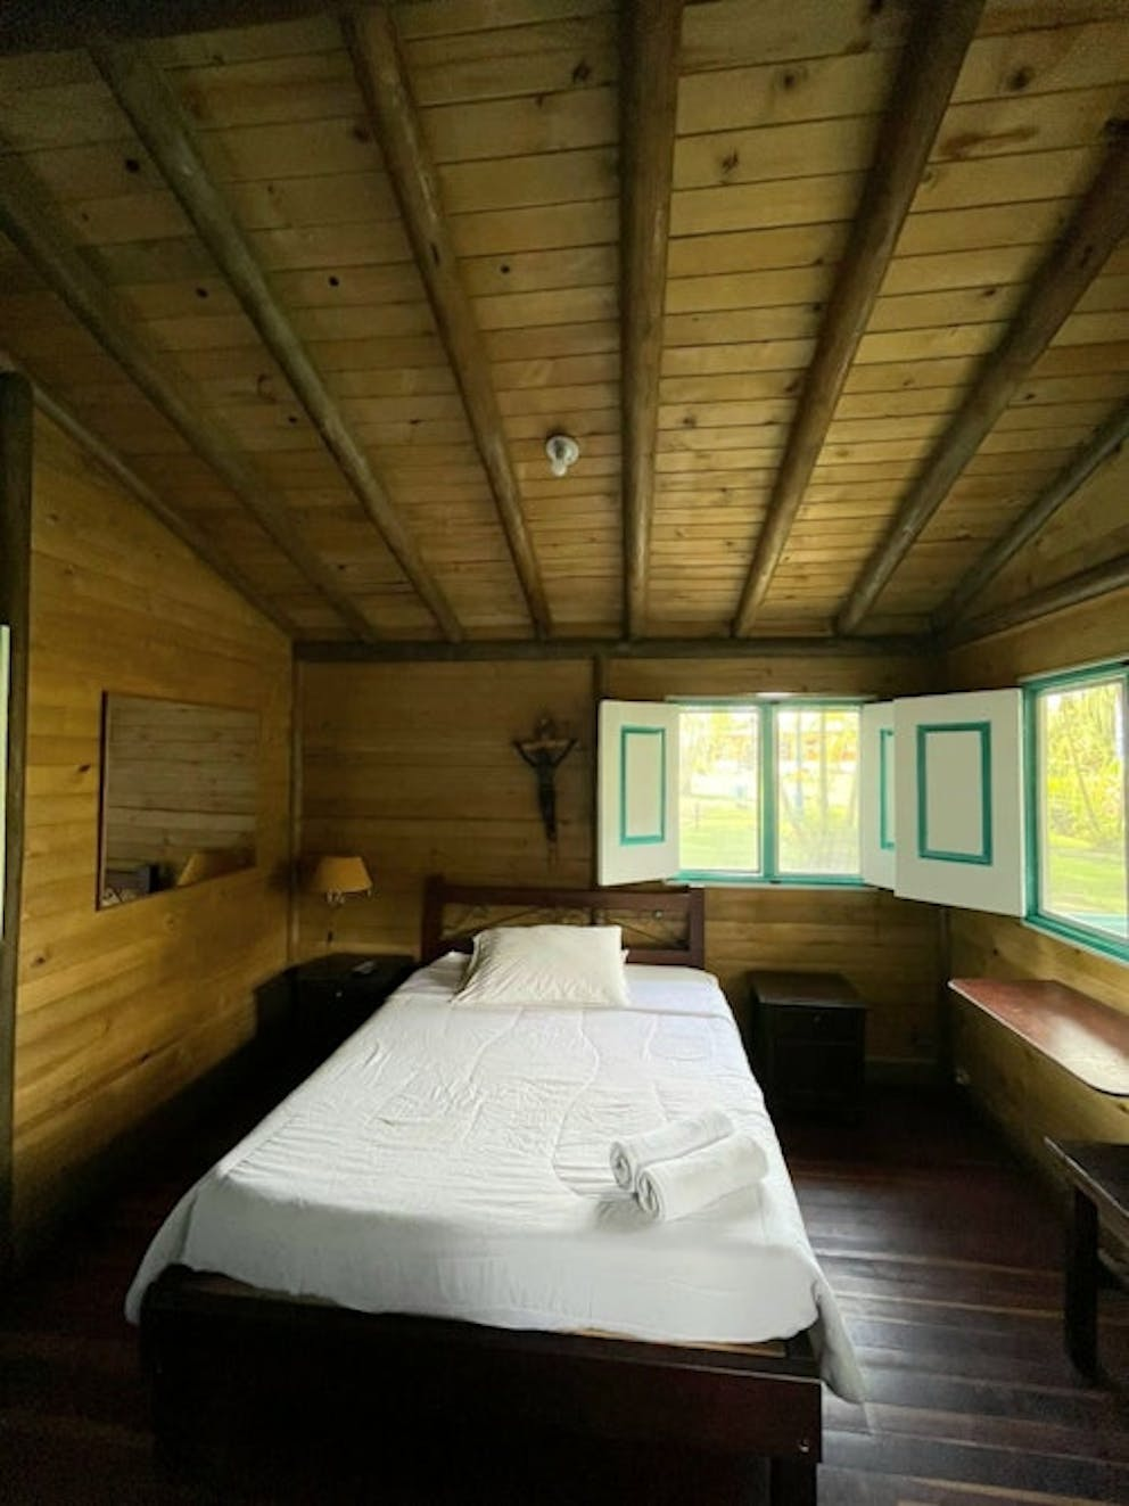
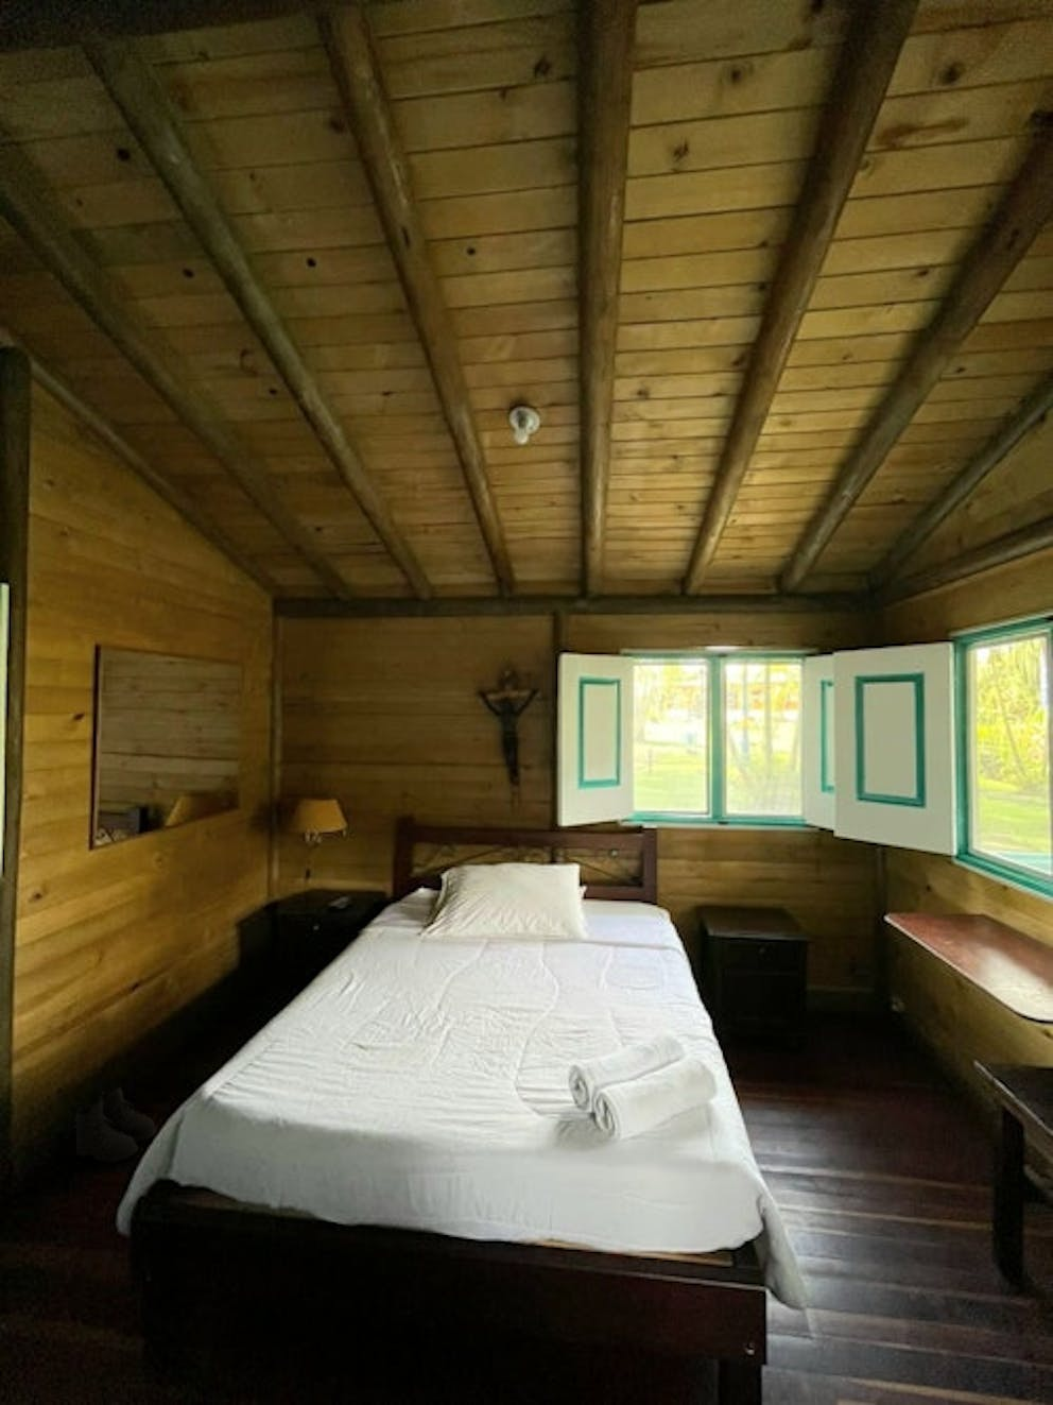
+ boots [73,1085,157,1164]
